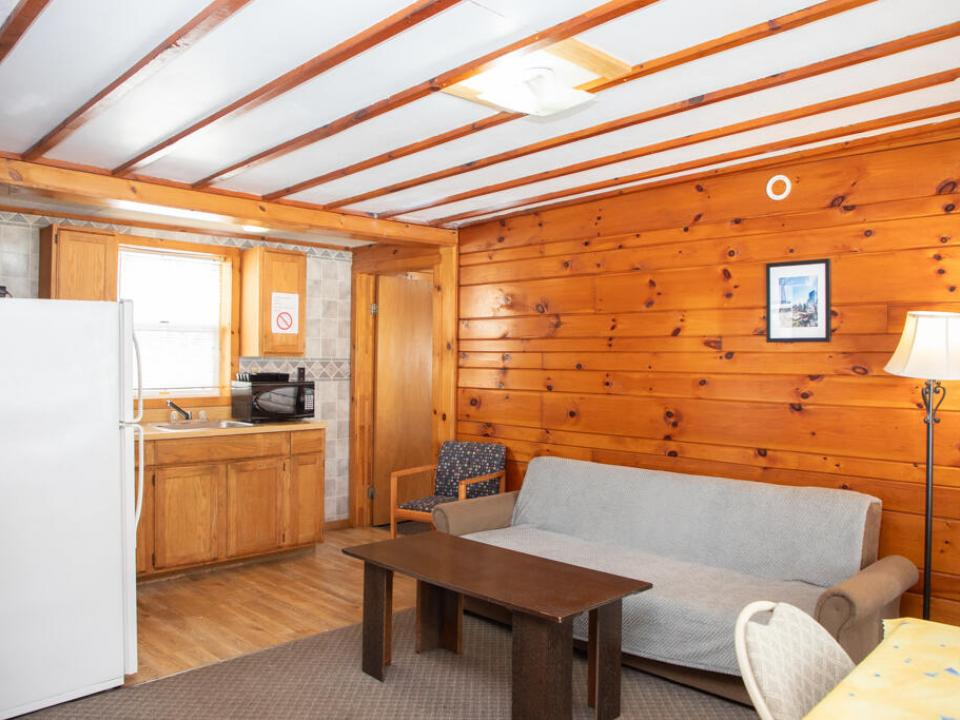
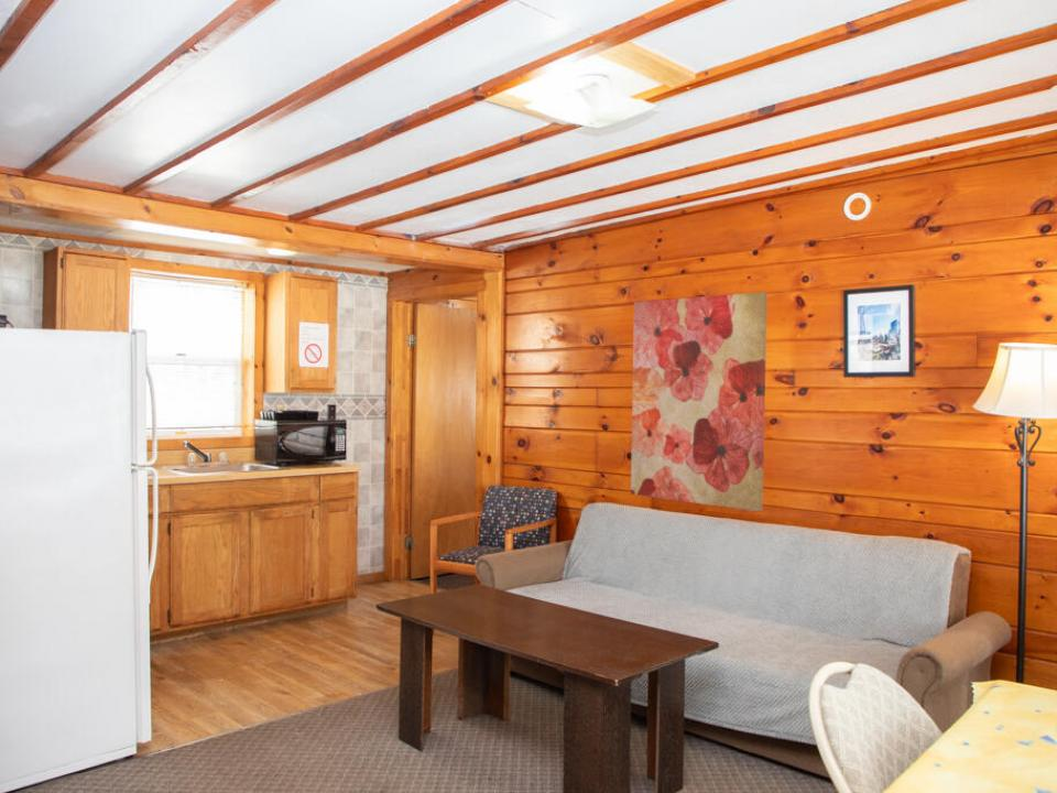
+ wall art [630,291,769,512]
